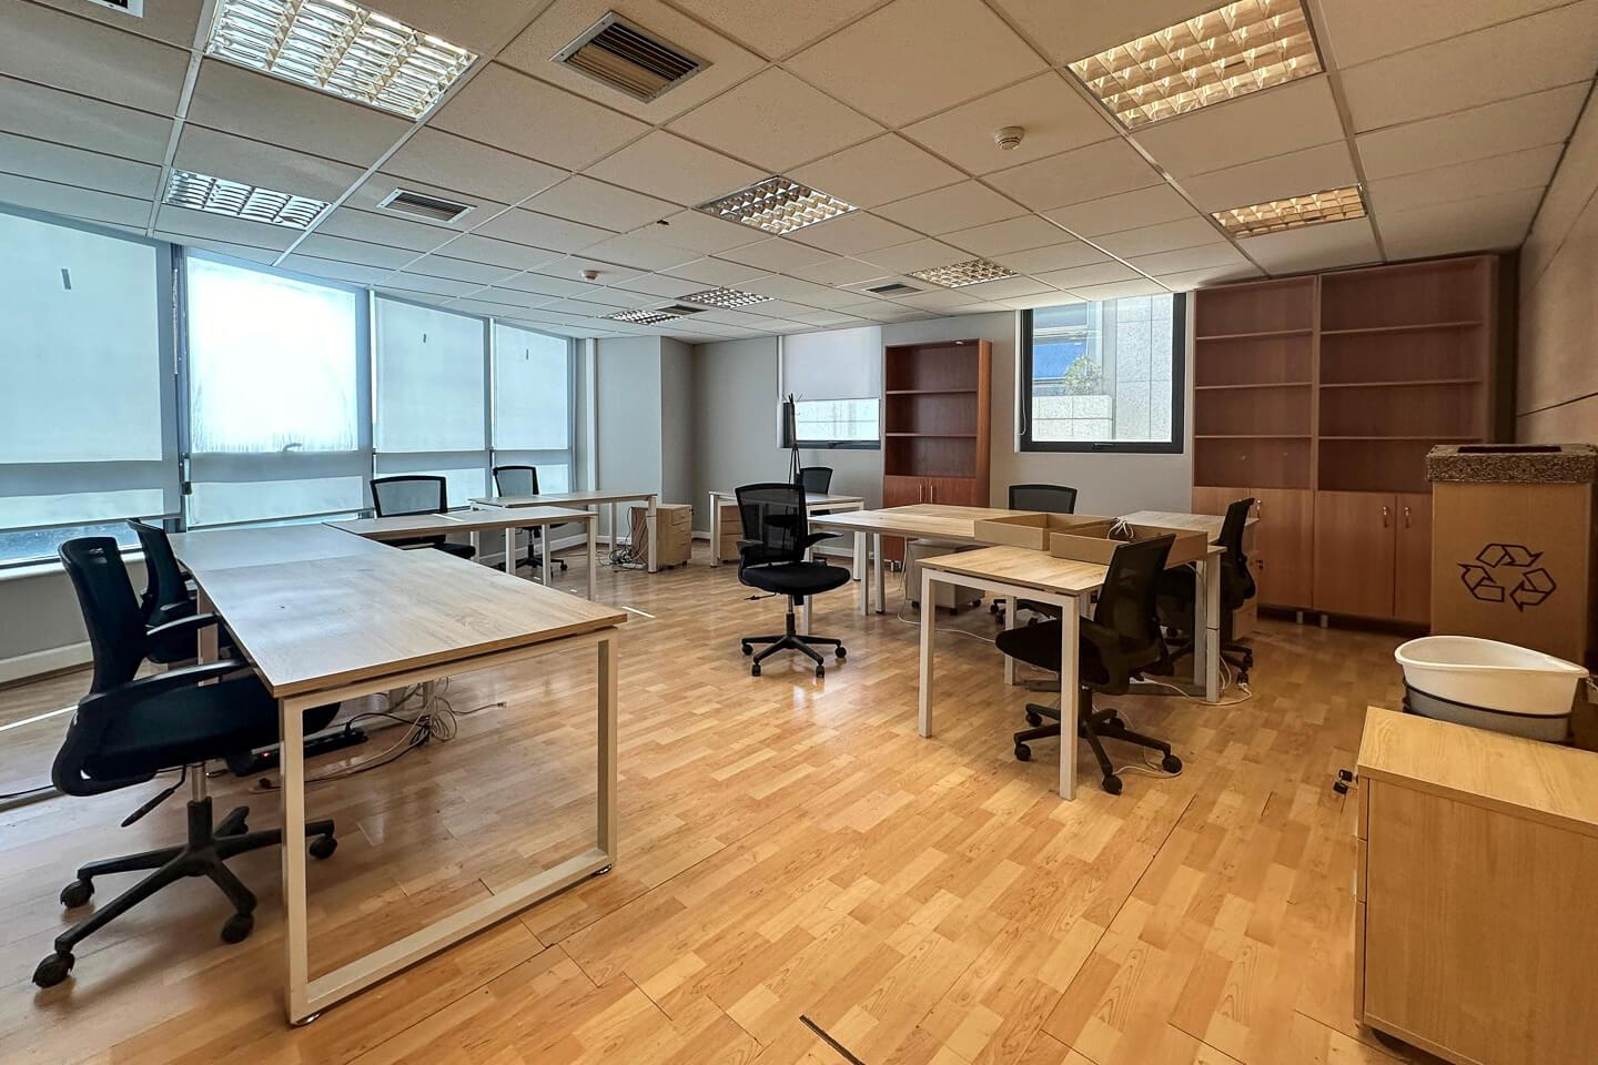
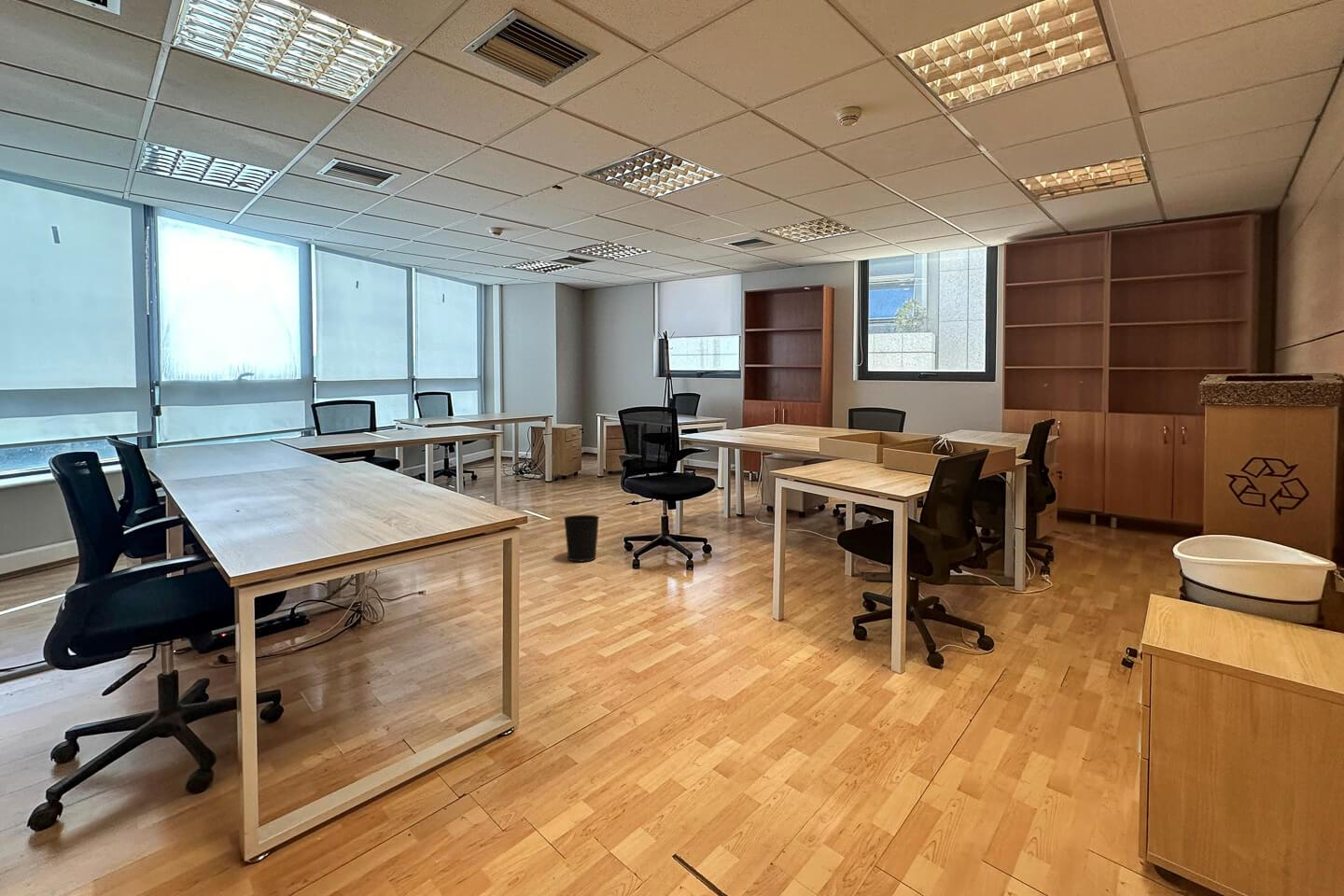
+ wastebasket [563,514,600,563]
